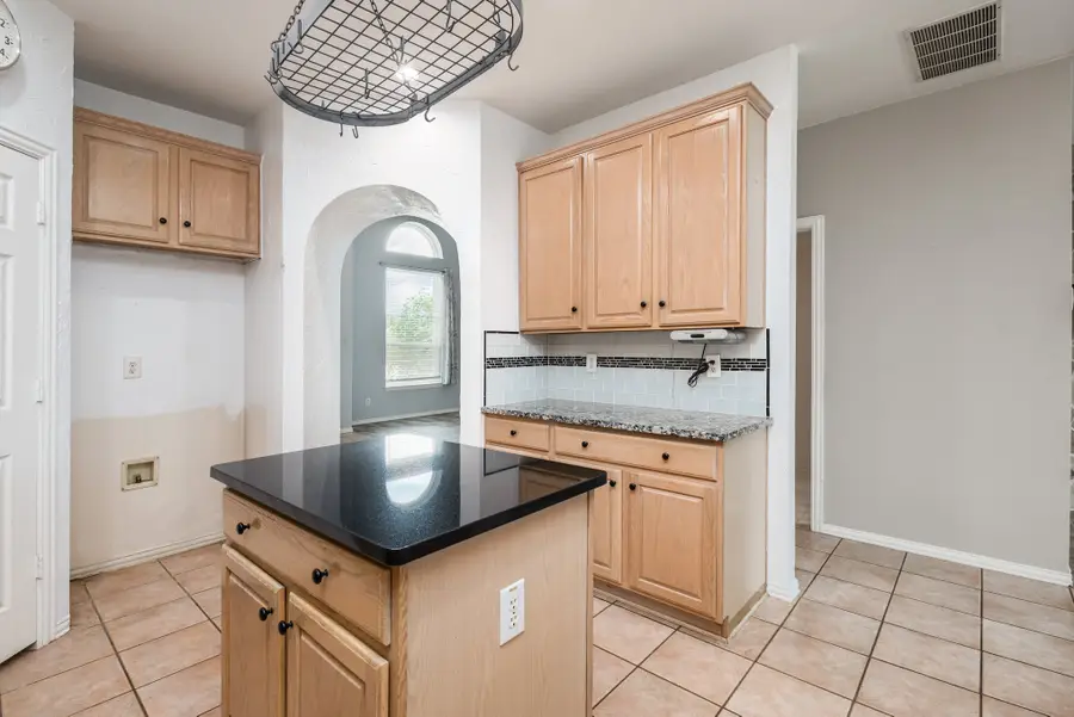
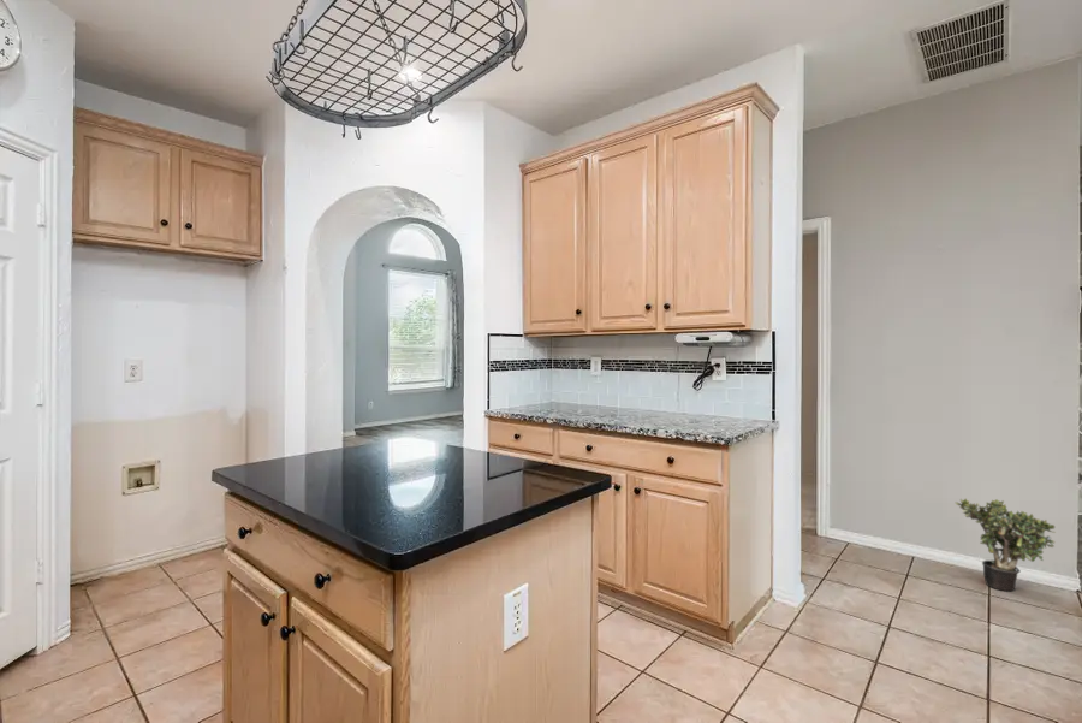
+ potted plant [955,498,1057,592]
